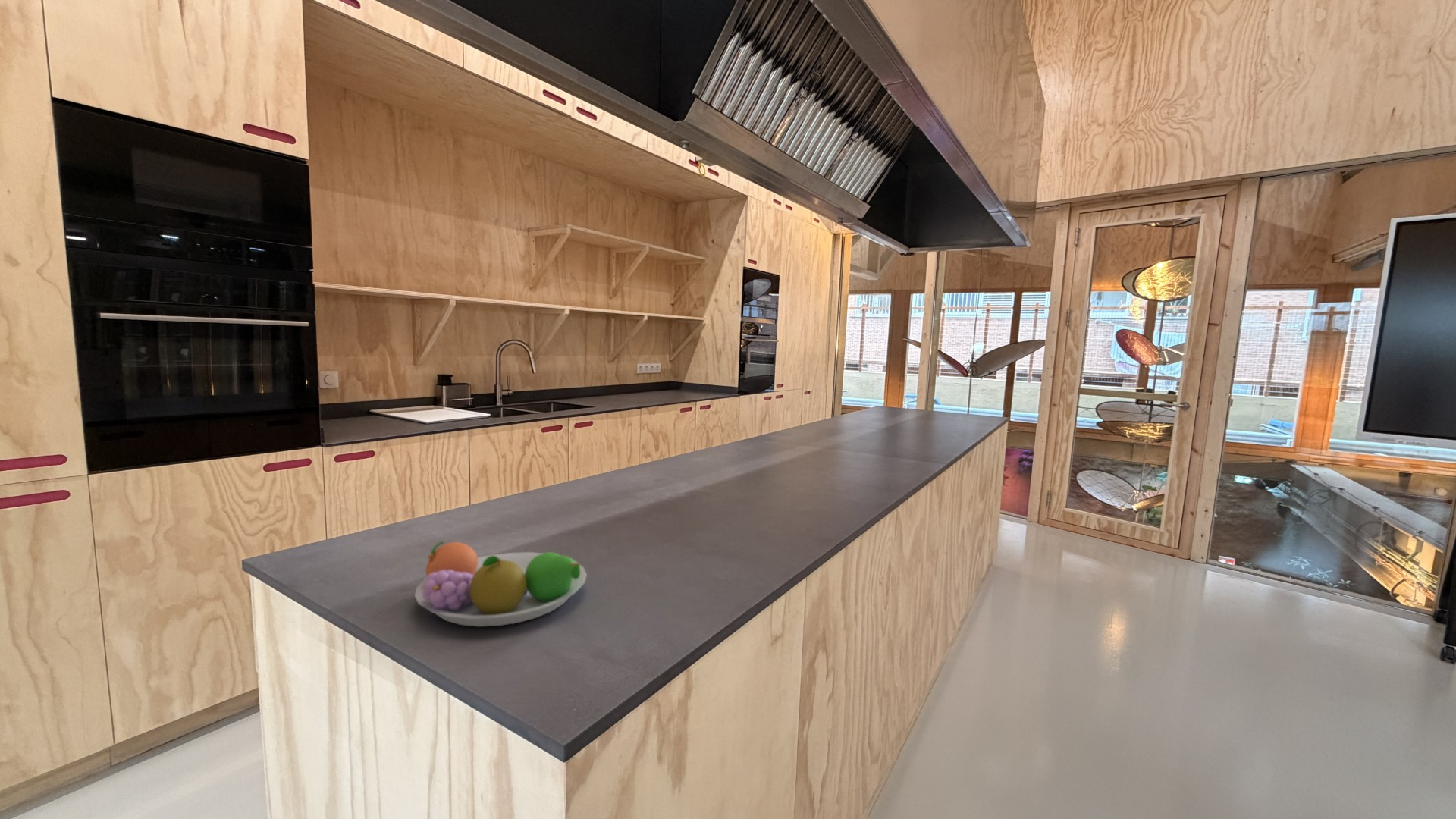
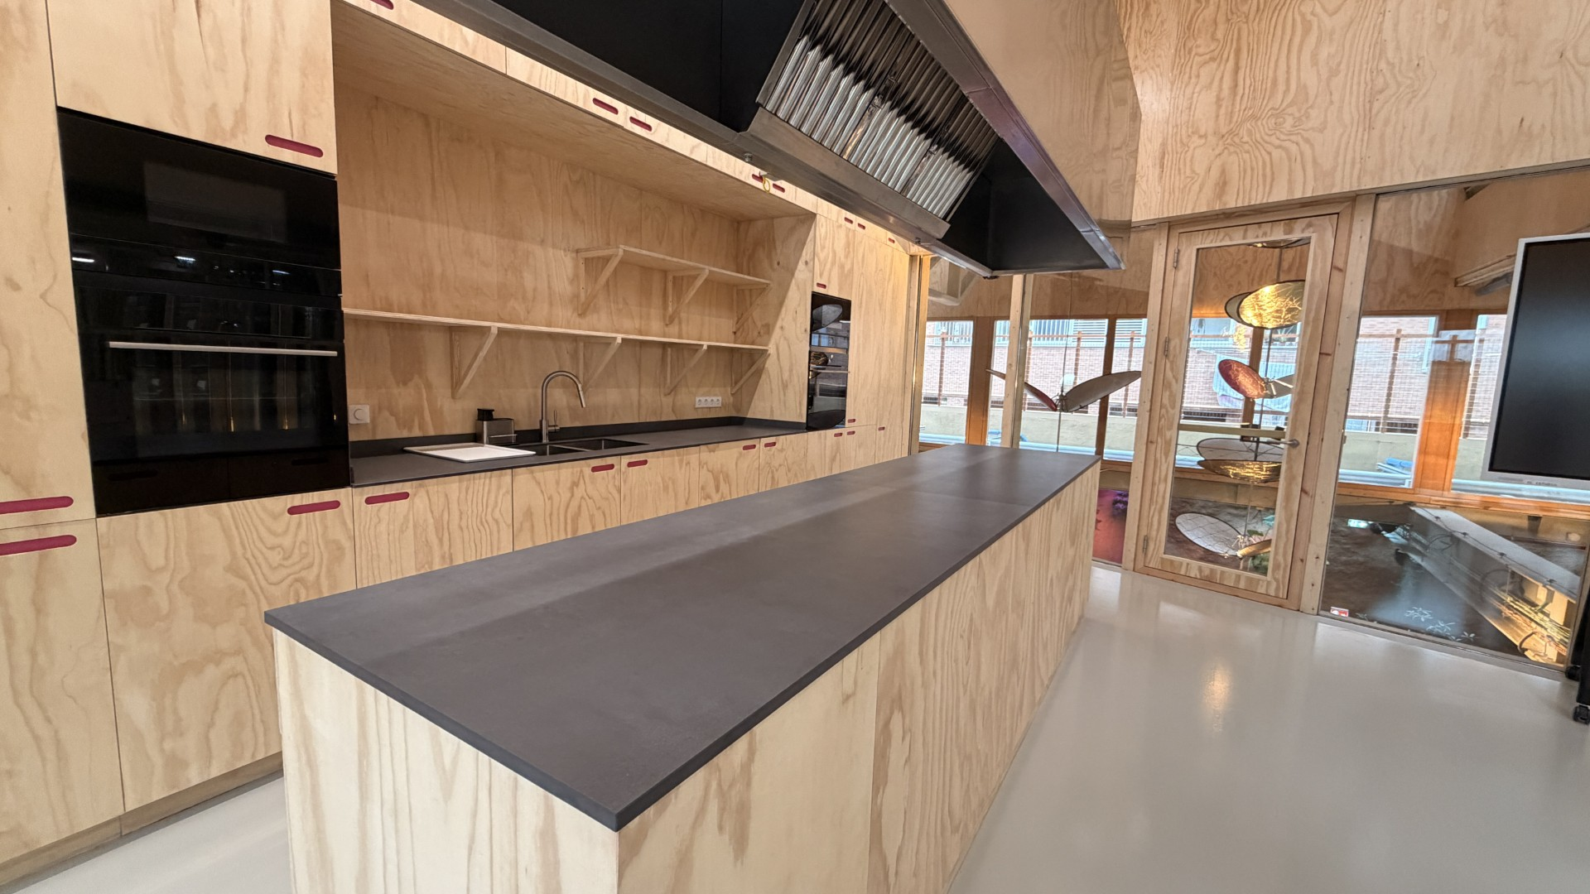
- fruit bowl [414,541,588,627]
